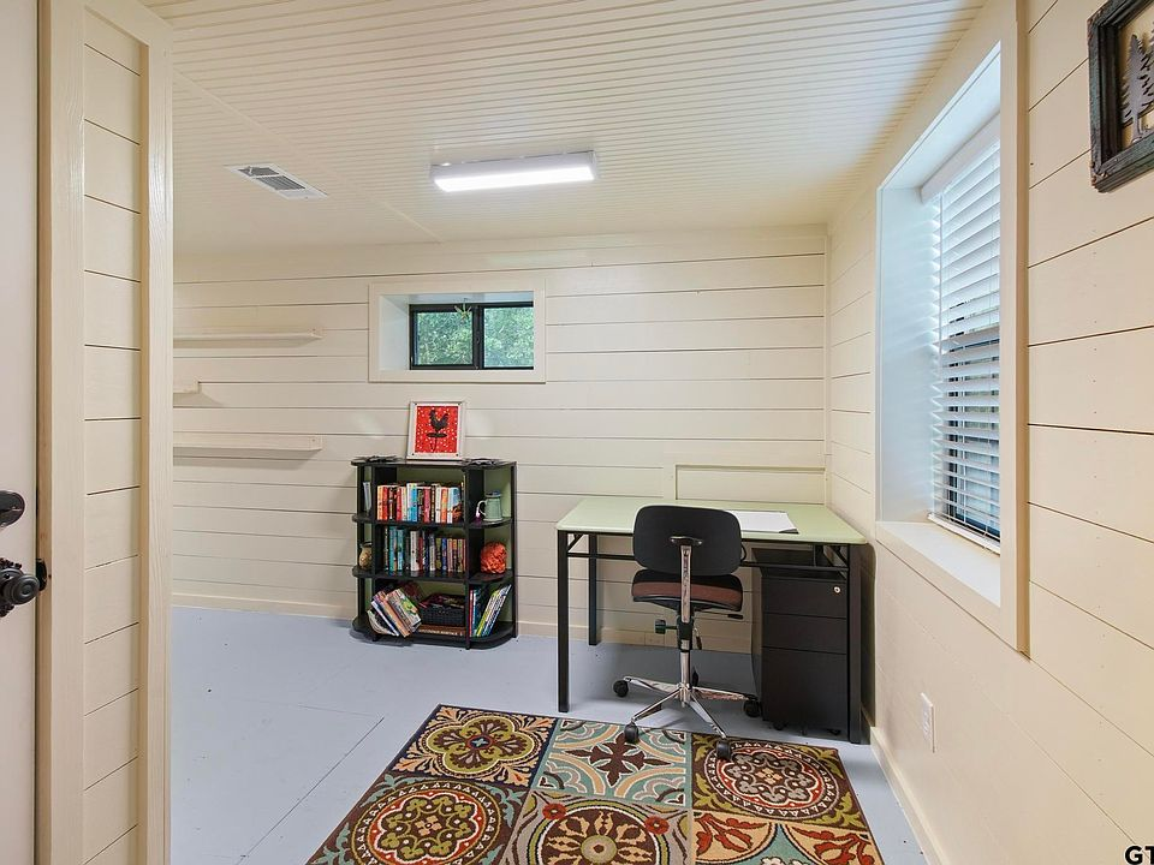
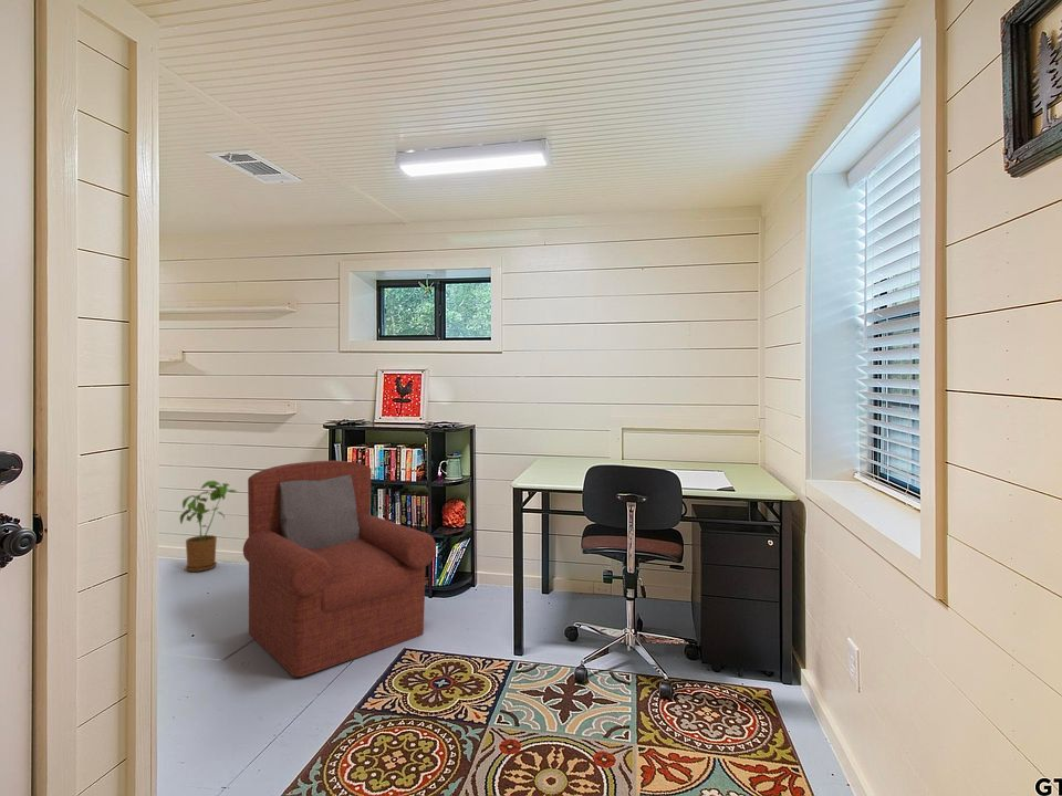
+ armchair [242,460,437,678]
+ house plant [179,480,239,573]
